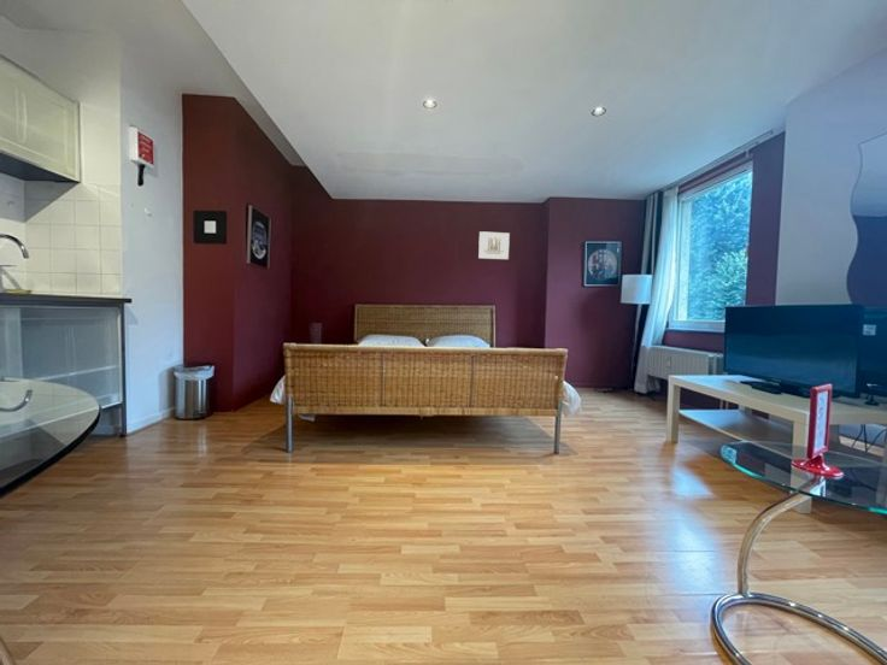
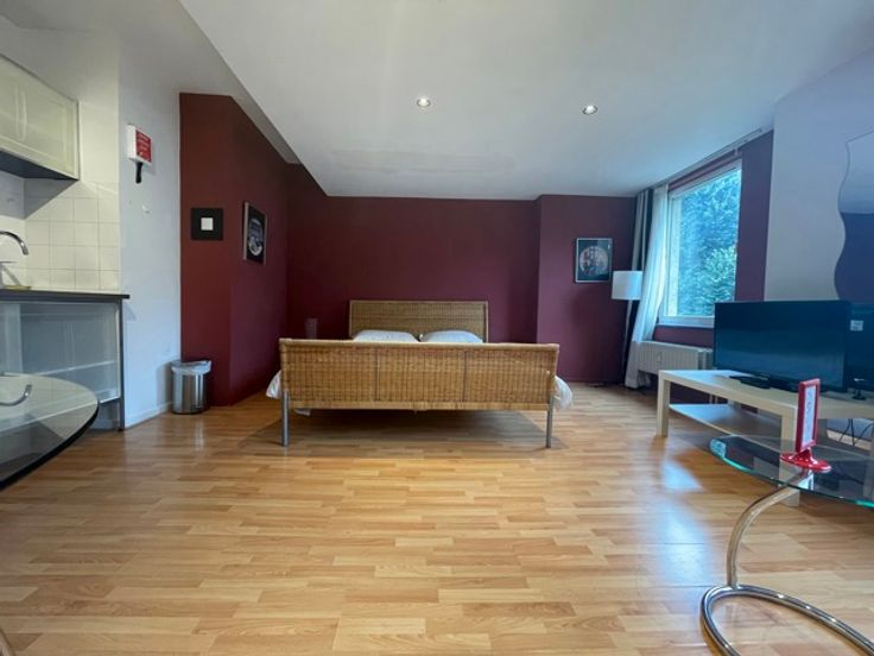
- wall art [477,230,511,261]
